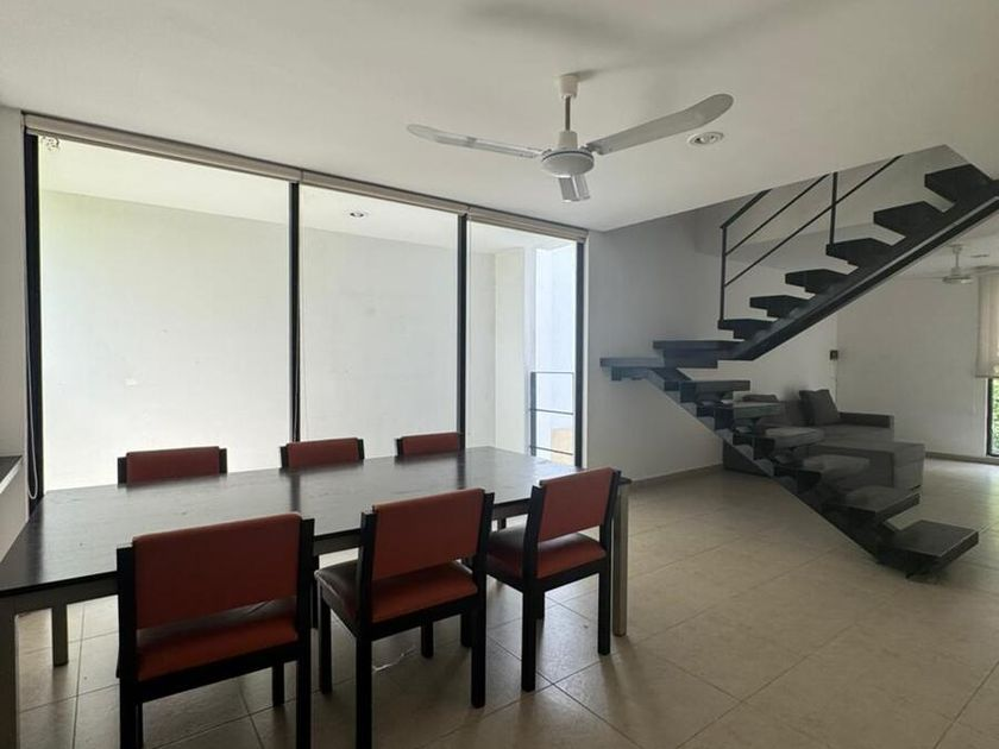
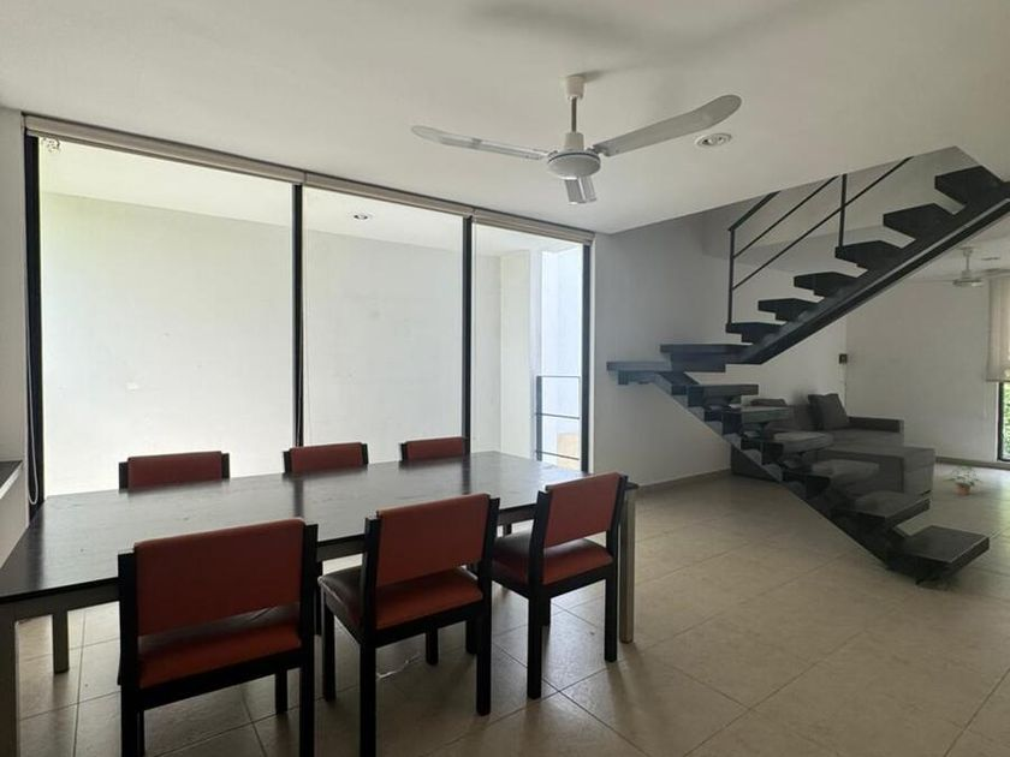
+ potted plant [941,461,982,496]
